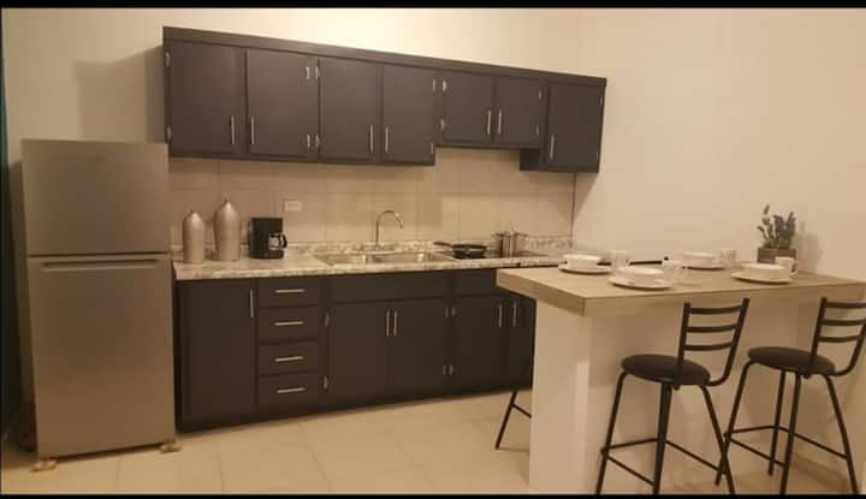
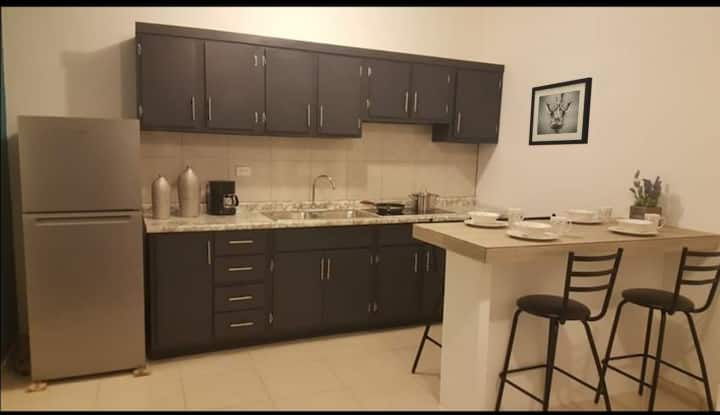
+ wall art [528,76,593,147]
